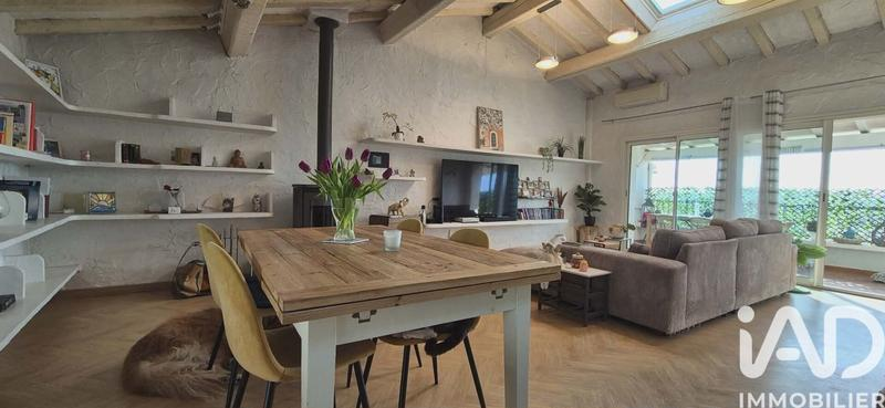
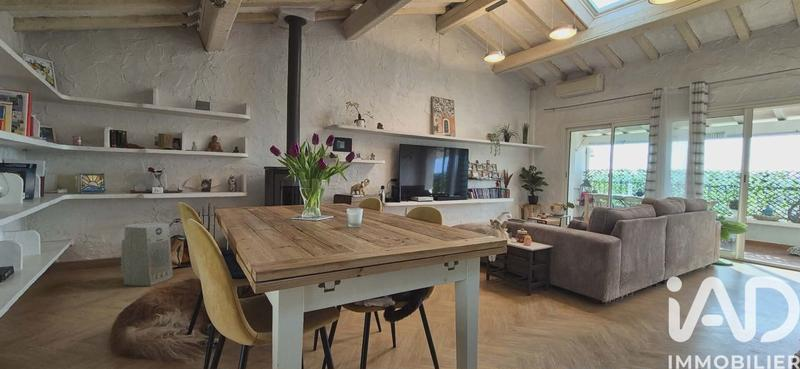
+ fan [120,222,174,287]
